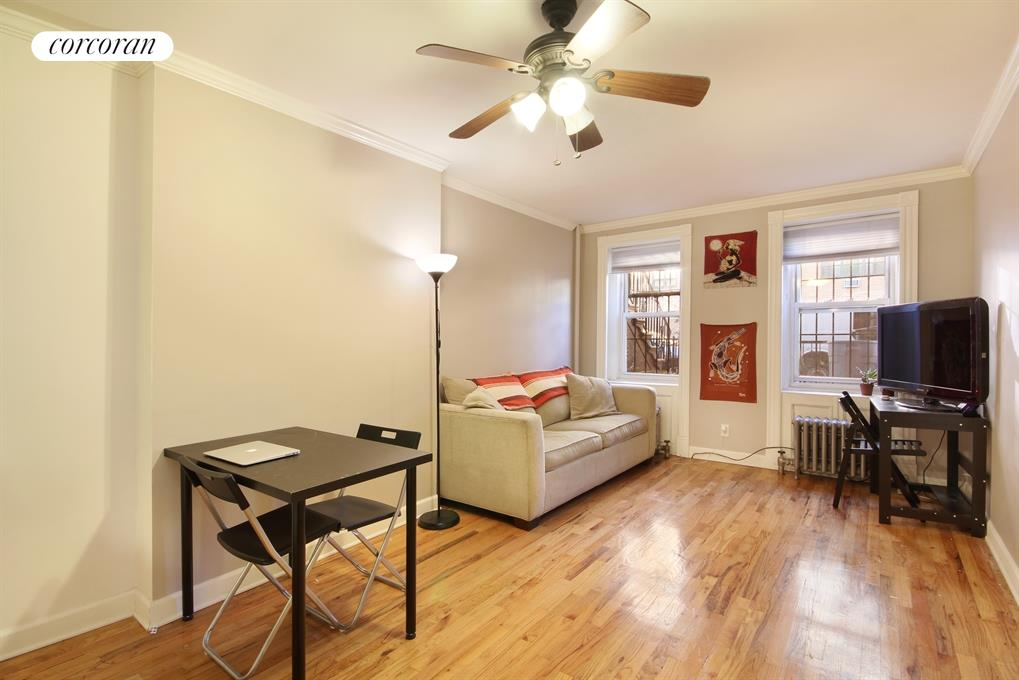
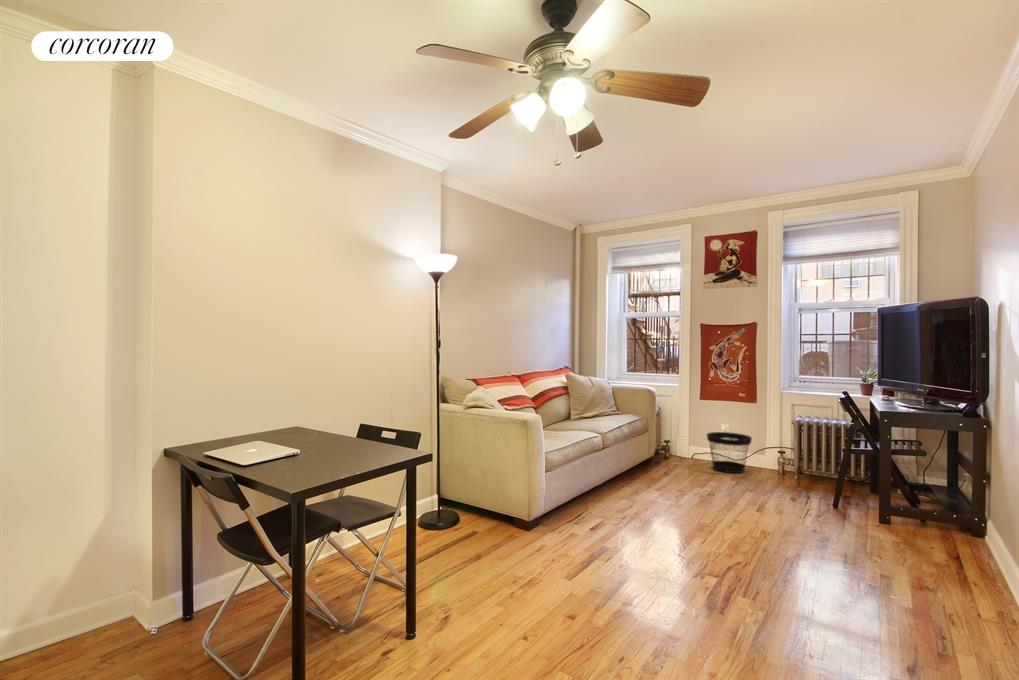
+ wastebasket [706,431,753,474]
